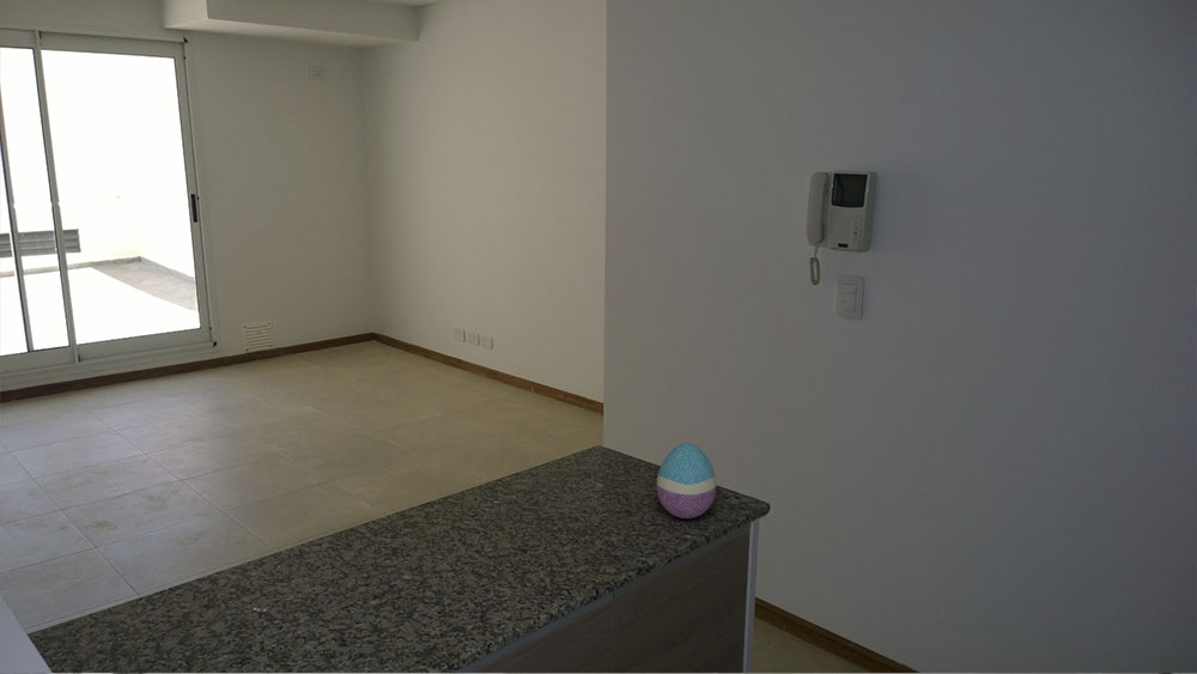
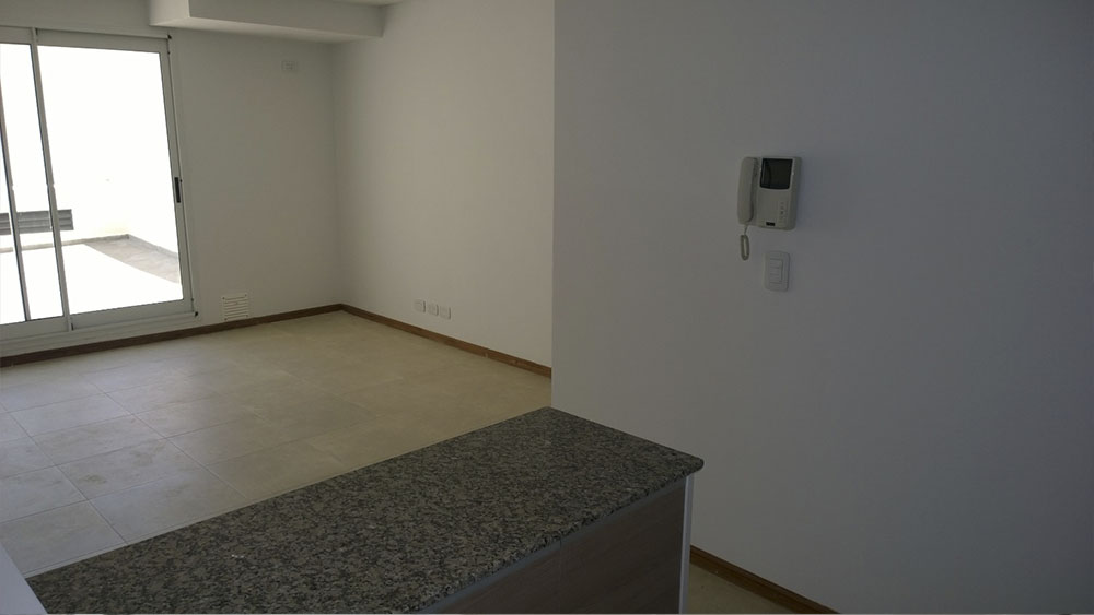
- decorative egg [656,442,717,520]
